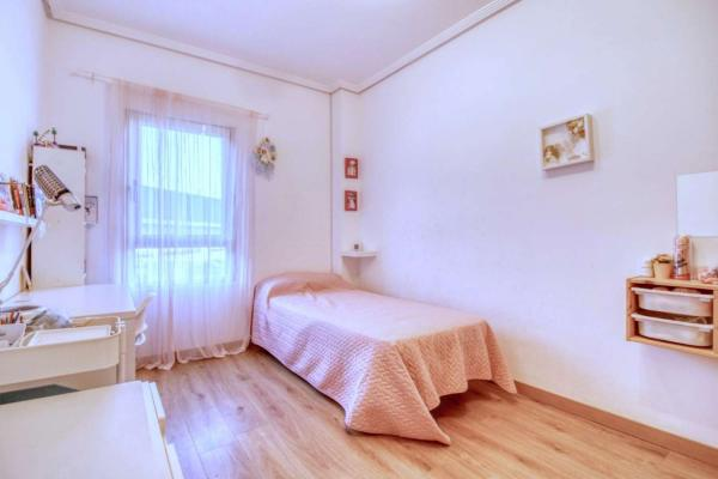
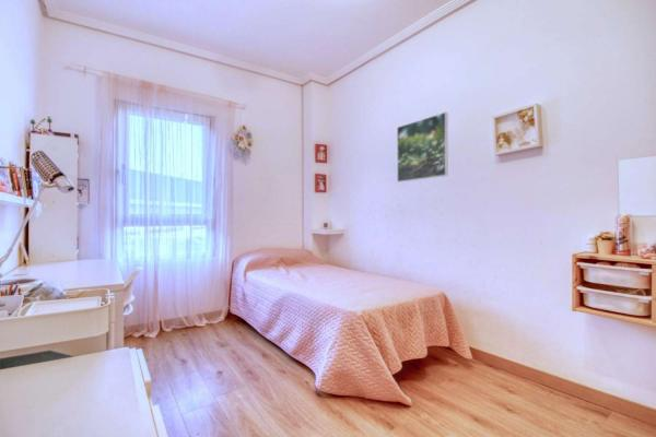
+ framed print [396,110,449,184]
